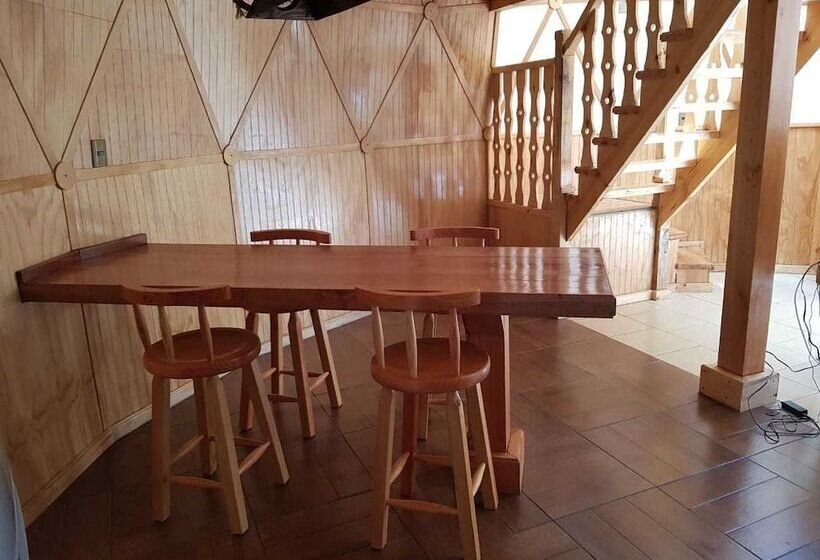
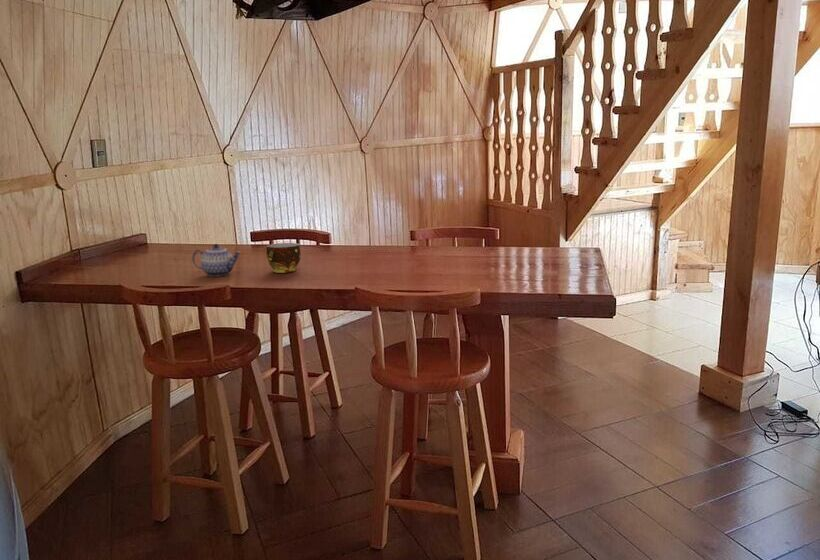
+ teapot [191,243,242,278]
+ cup [265,242,302,274]
